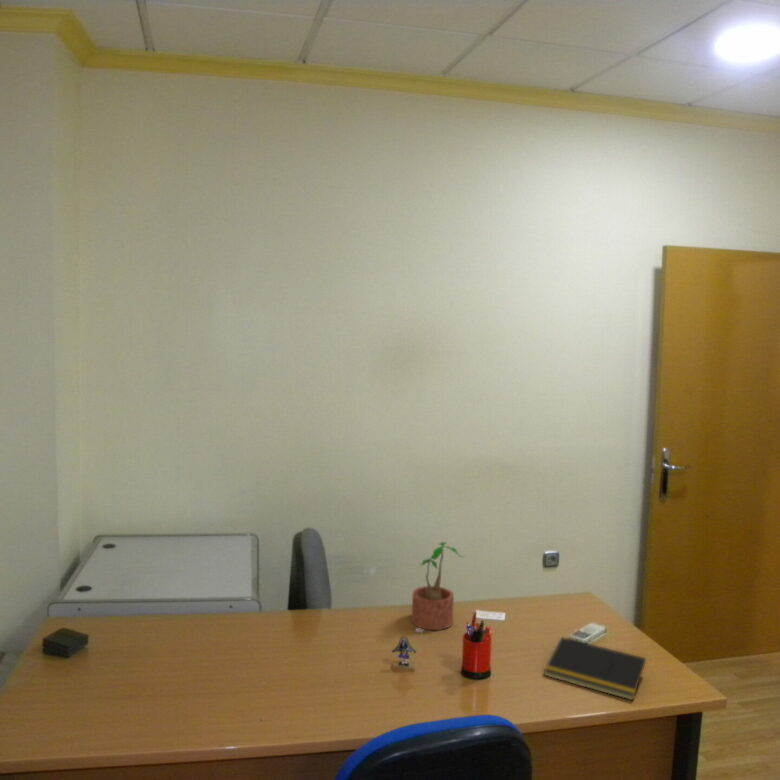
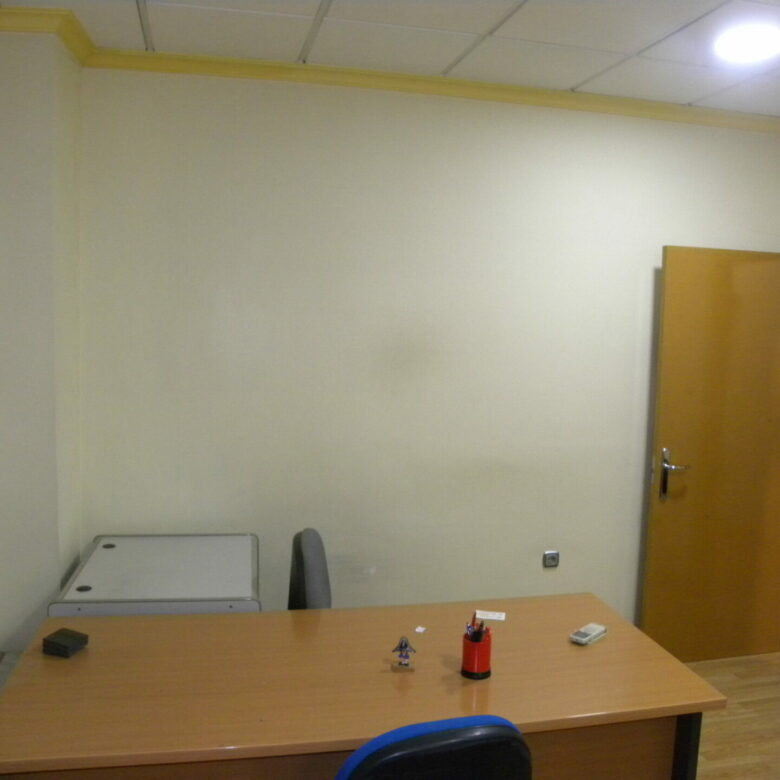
- potted plant [411,541,466,631]
- notepad [543,636,647,701]
